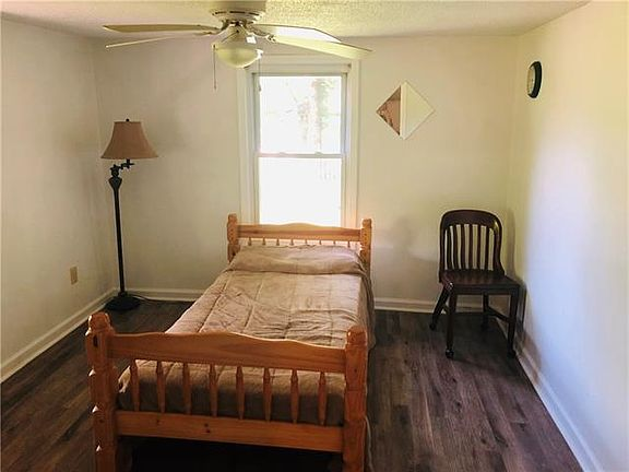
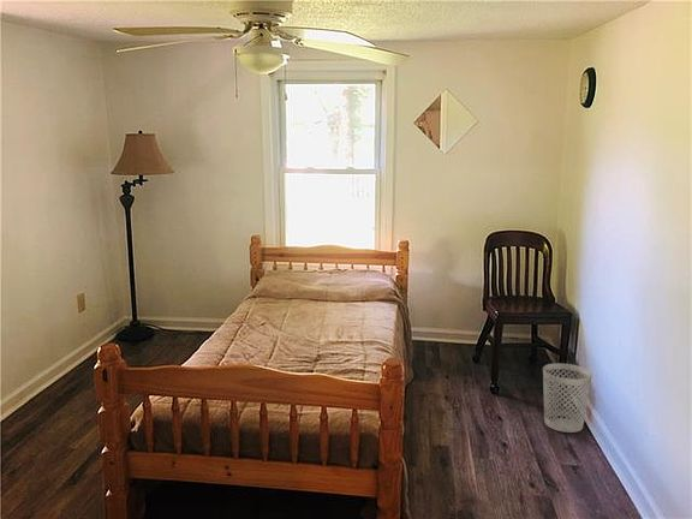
+ wastebasket [542,363,593,434]
